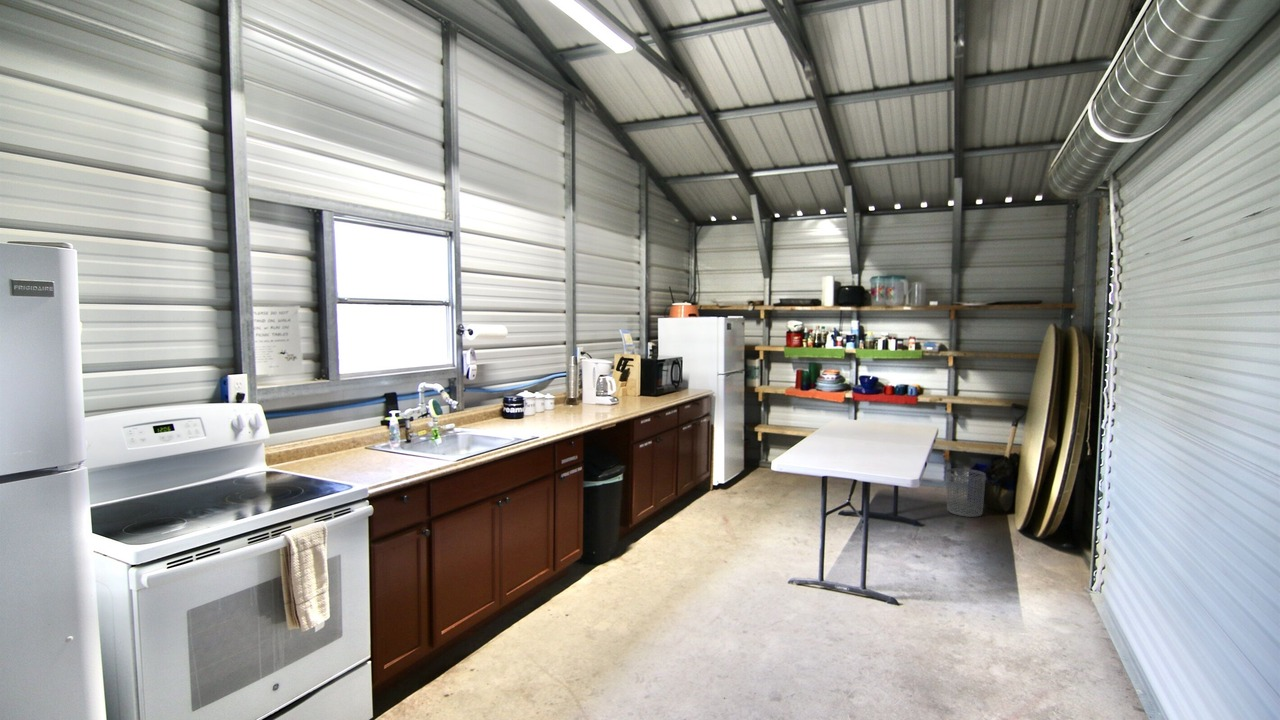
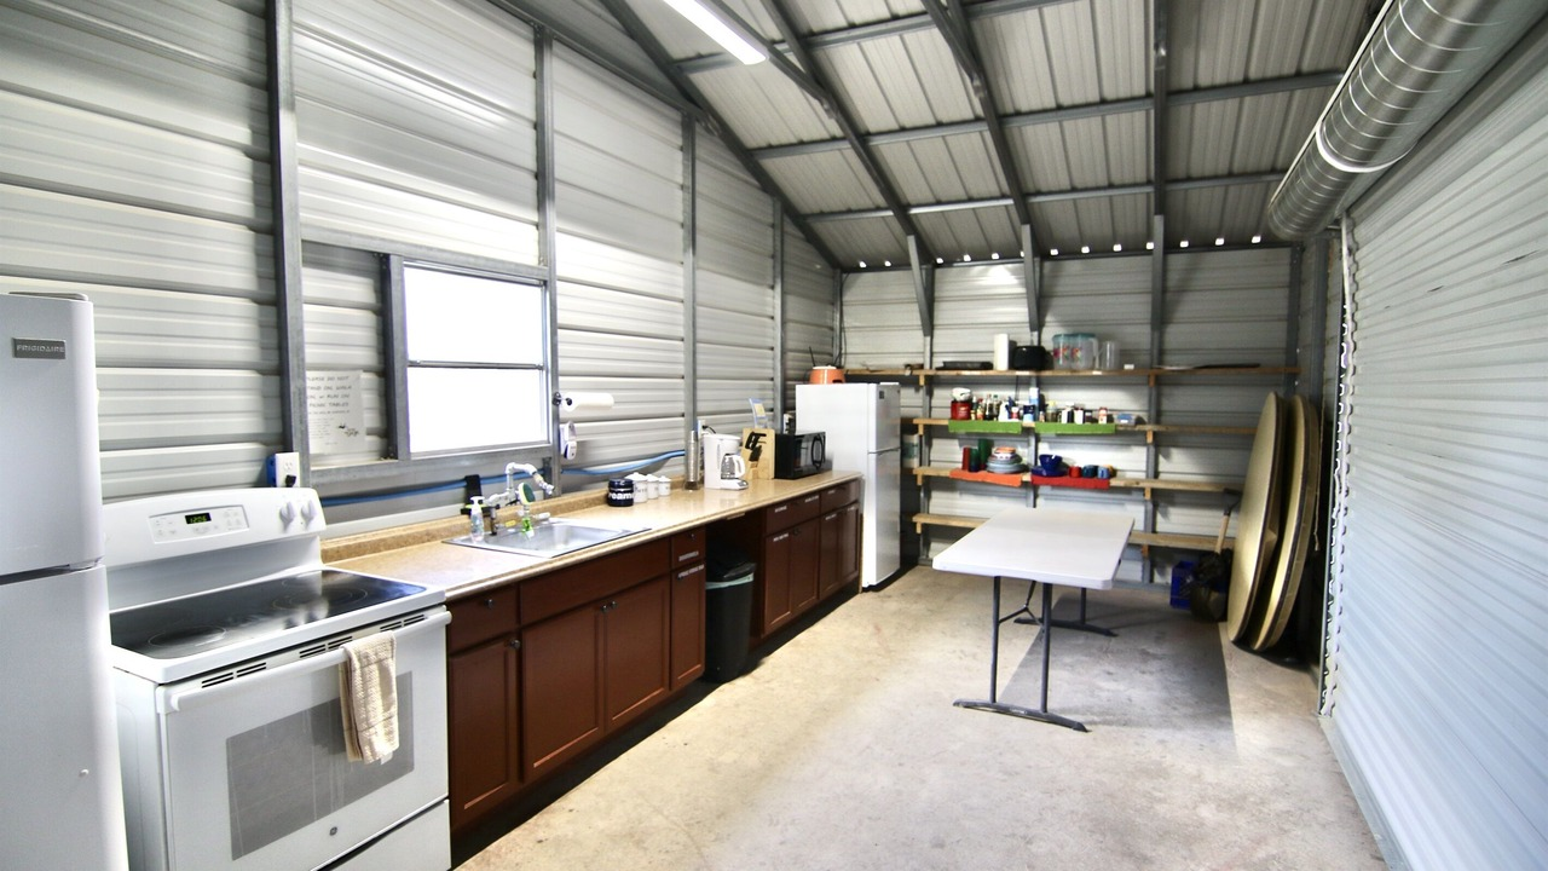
- waste bin [945,467,987,518]
